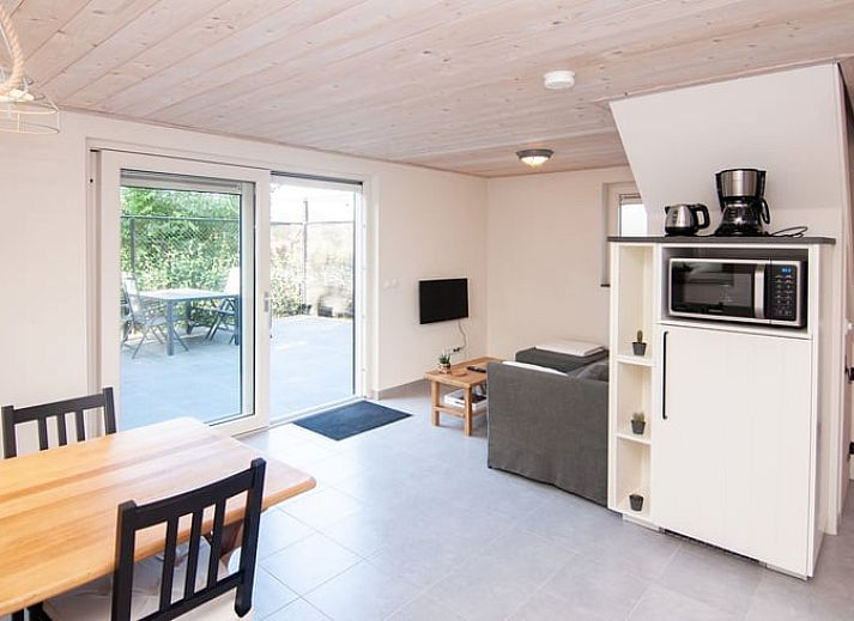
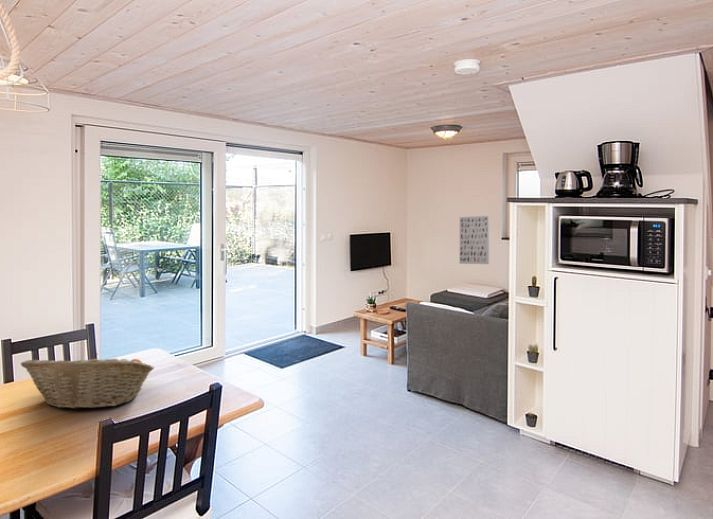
+ wall art [458,215,490,265]
+ fruit basket [20,352,155,410]
